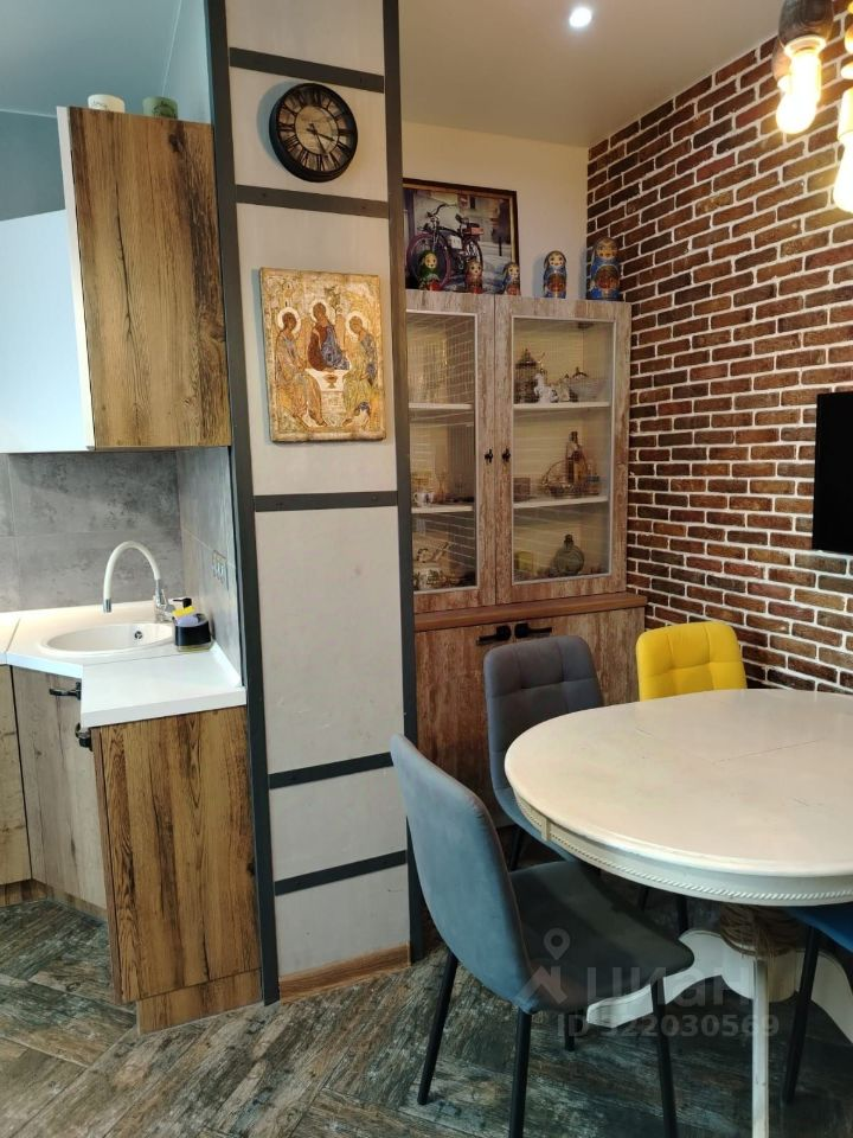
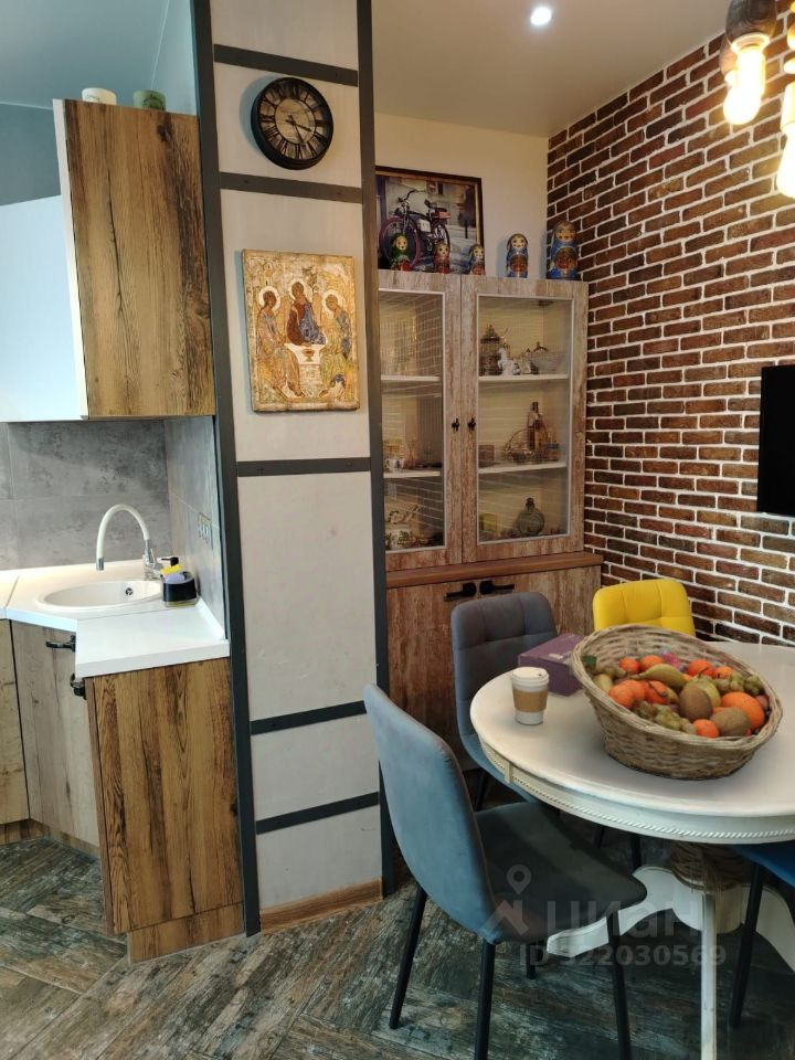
+ fruit basket [571,623,784,782]
+ tissue box [517,632,597,698]
+ coffee cup [510,667,549,725]
